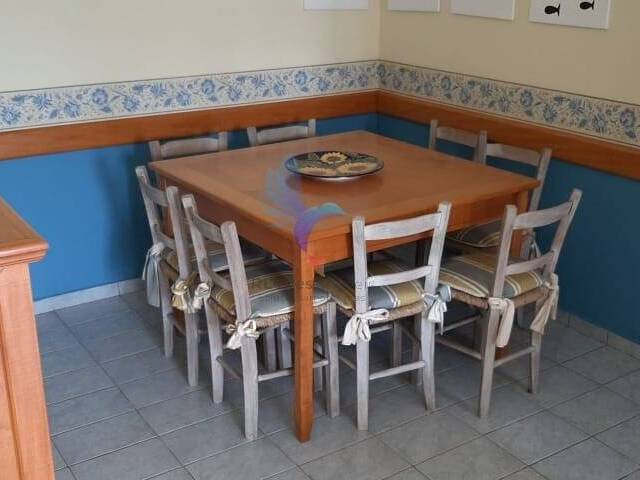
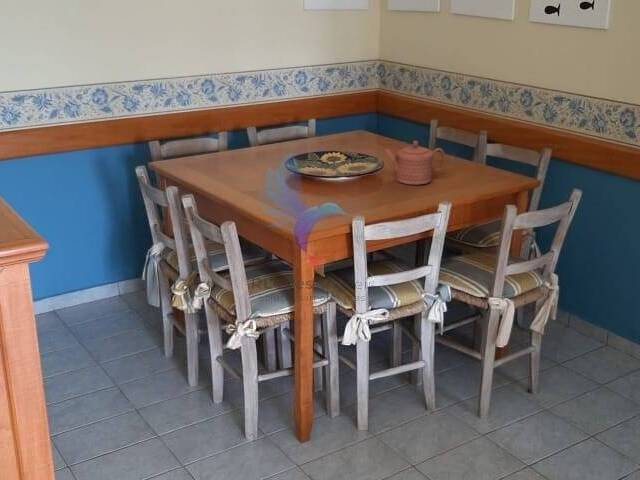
+ teapot [383,140,446,185]
